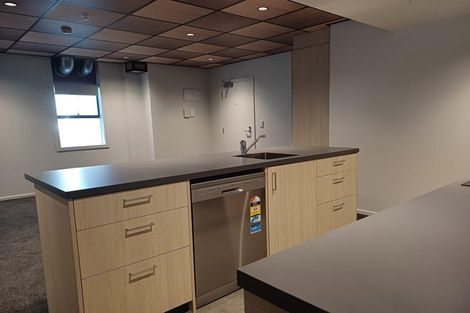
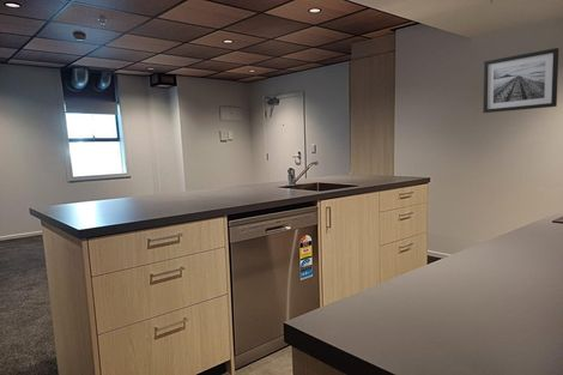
+ wall art [482,47,559,114]
